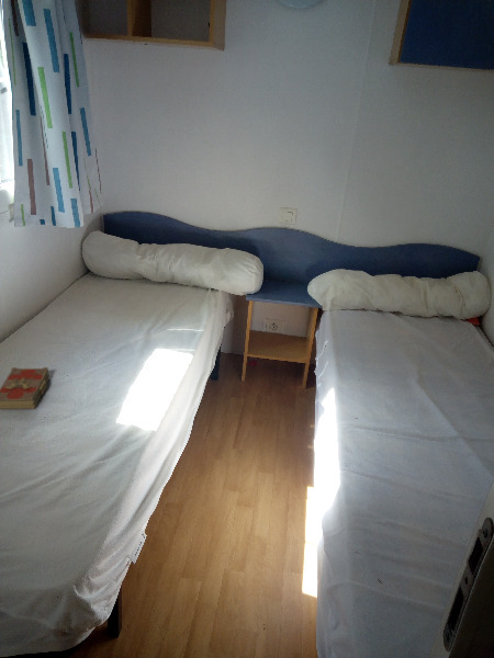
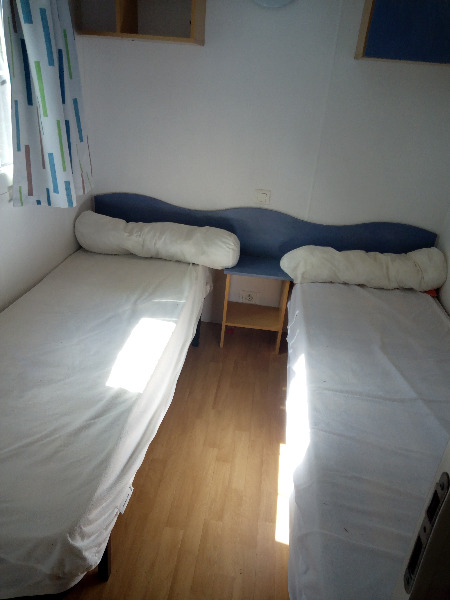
- book [0,366,50,410]
